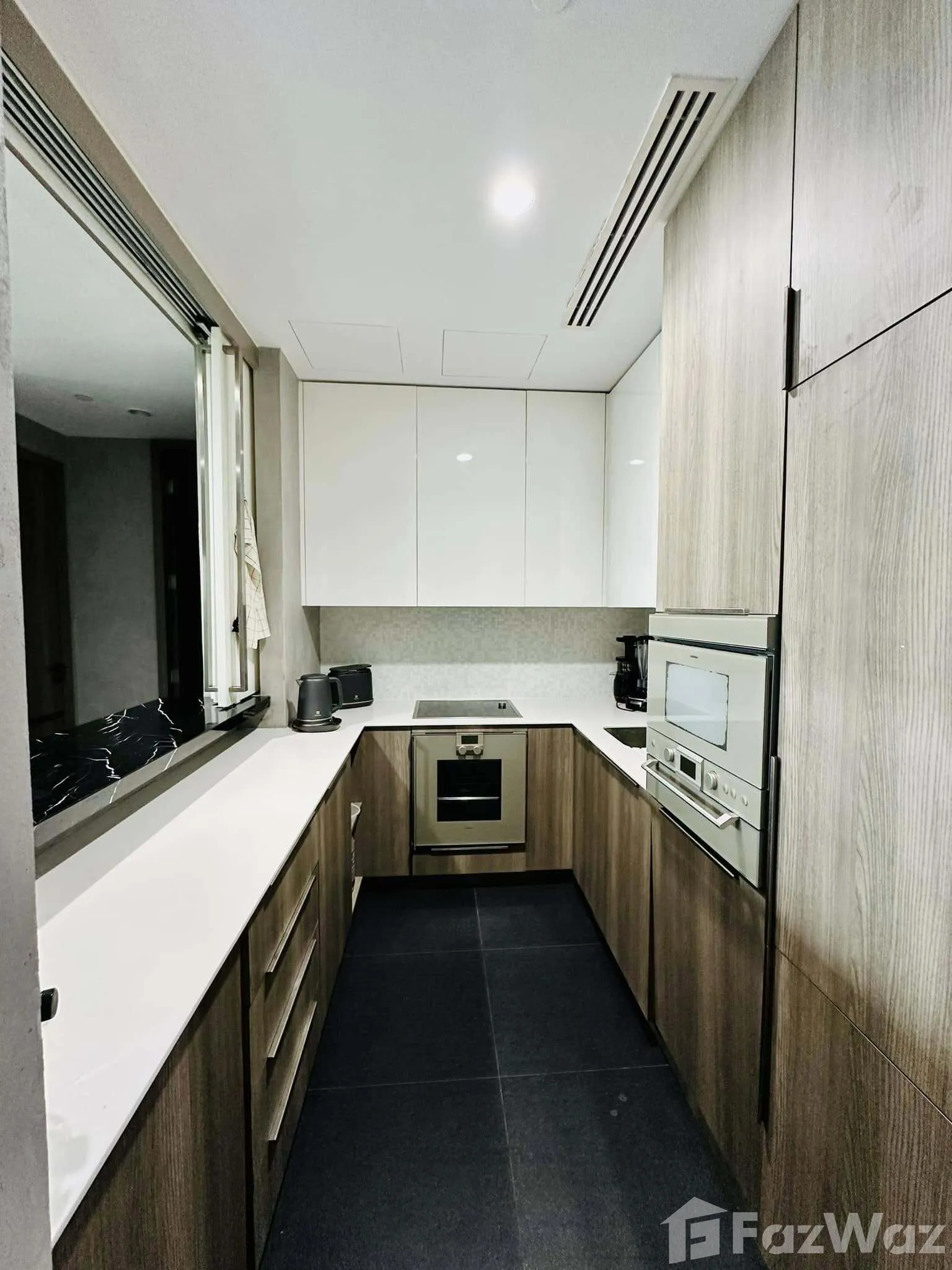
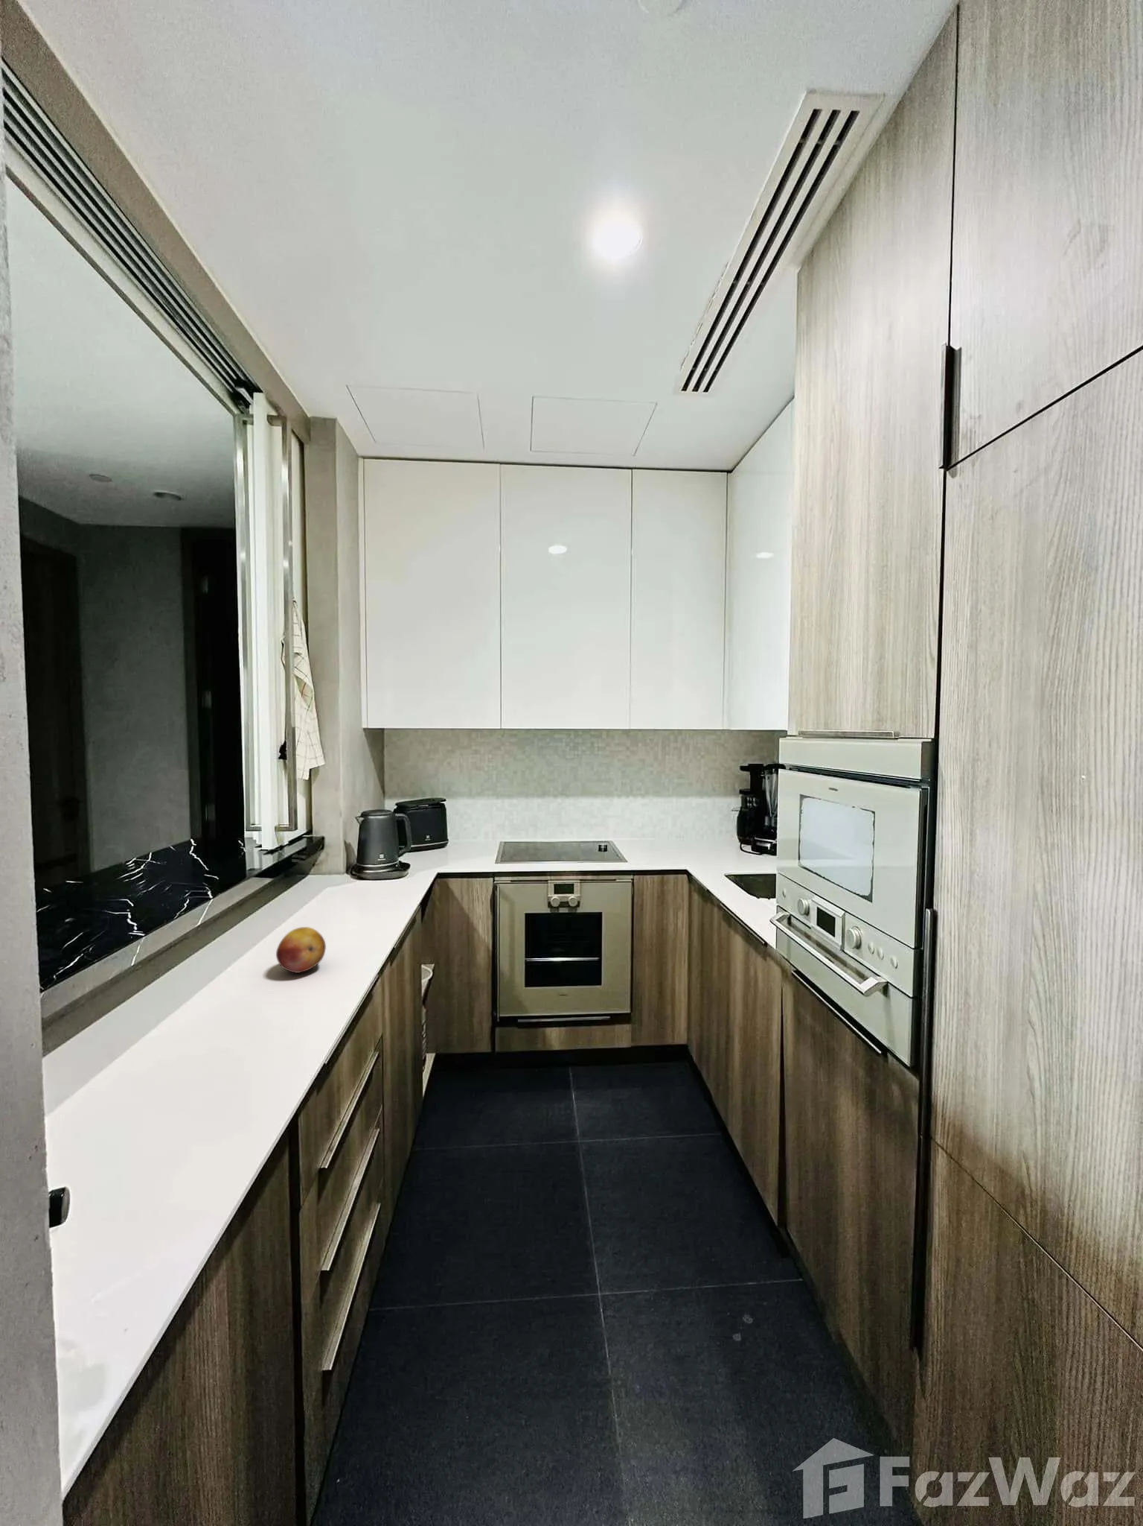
+ fruit [275,926,327,973]
